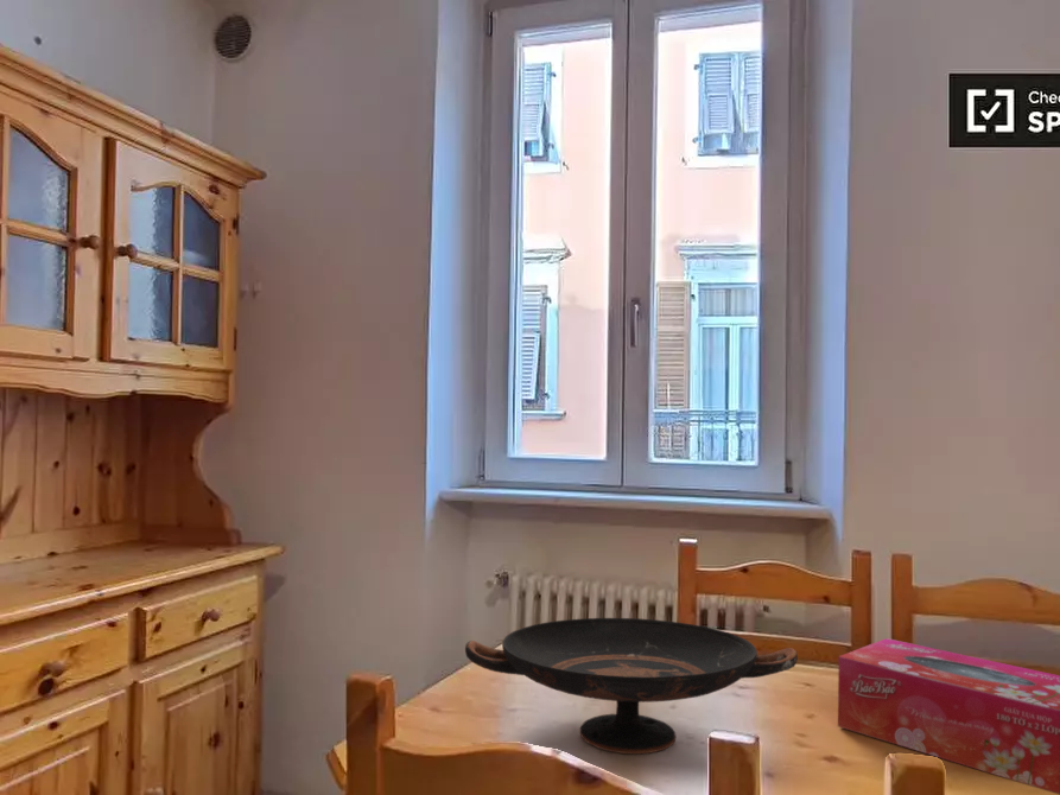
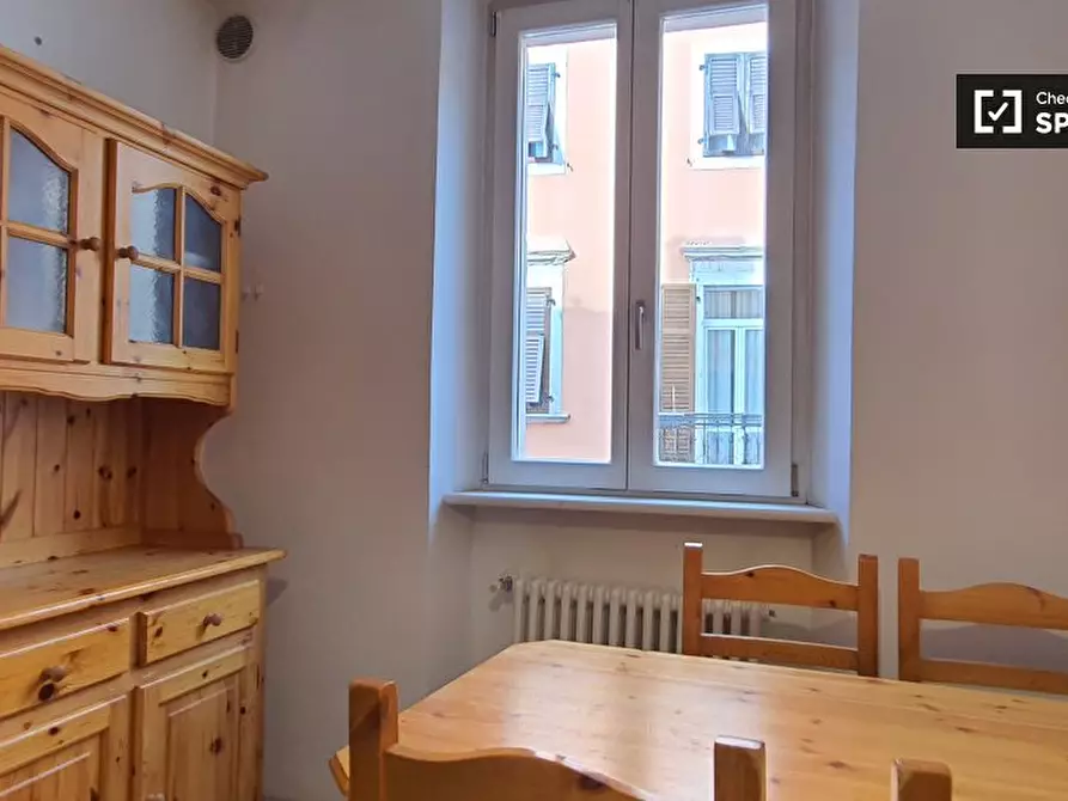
- decorative bowl [464,617,799,755]
- tissue box [837,637,1060,795]
